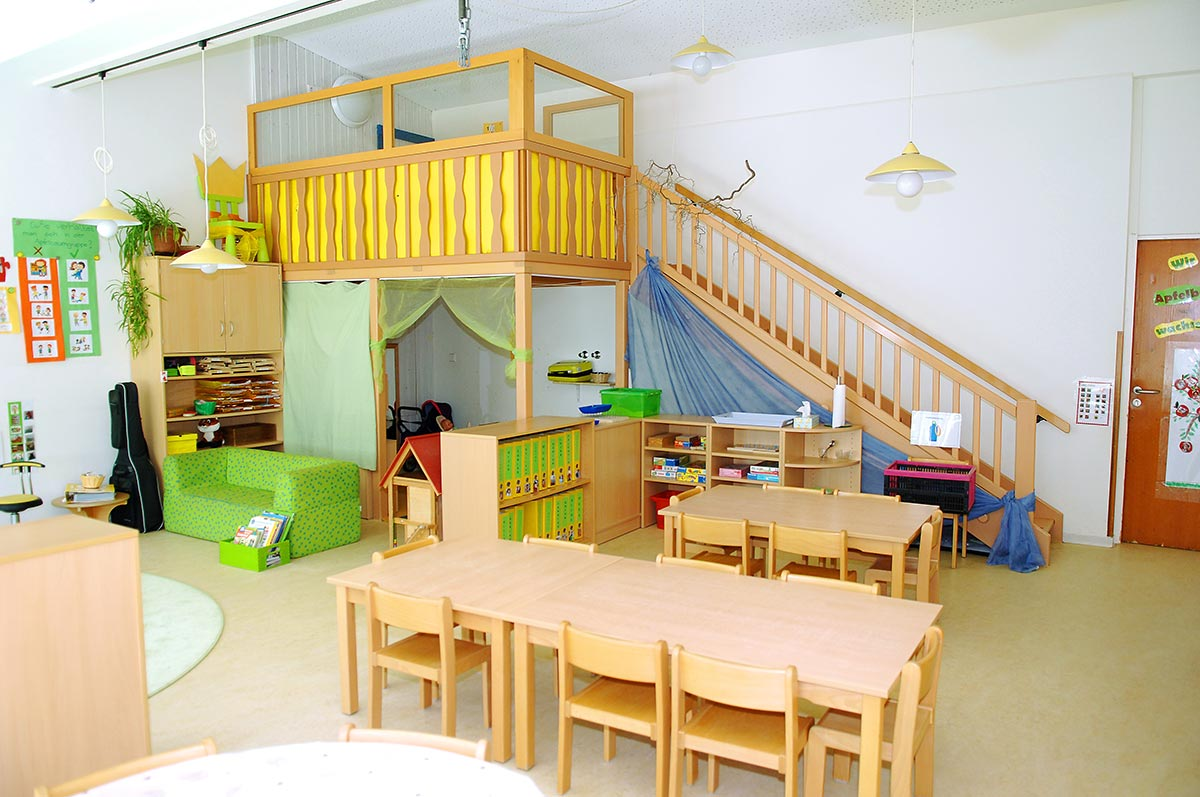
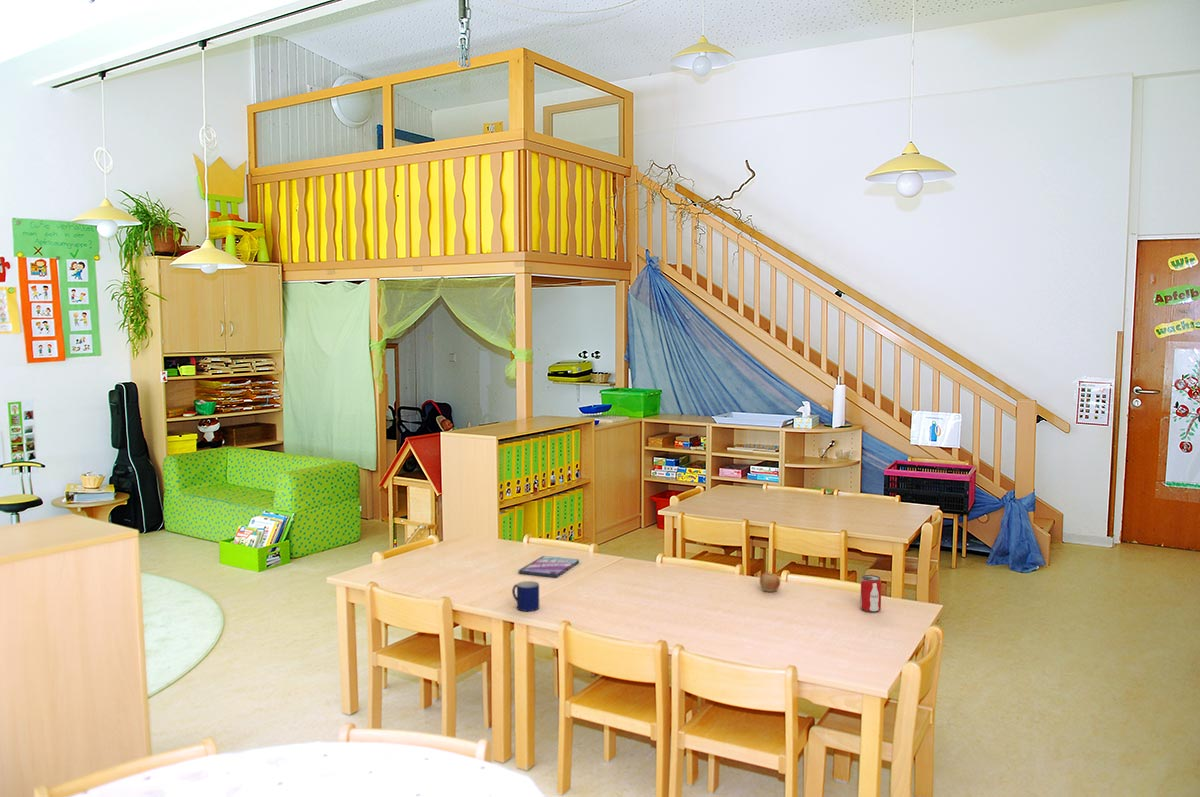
+ mug [511,580,540,612]
+ beverage can [859,574,882,613]
+ apple [759,570,781,593]
+ video game case [518,555,580,578]
